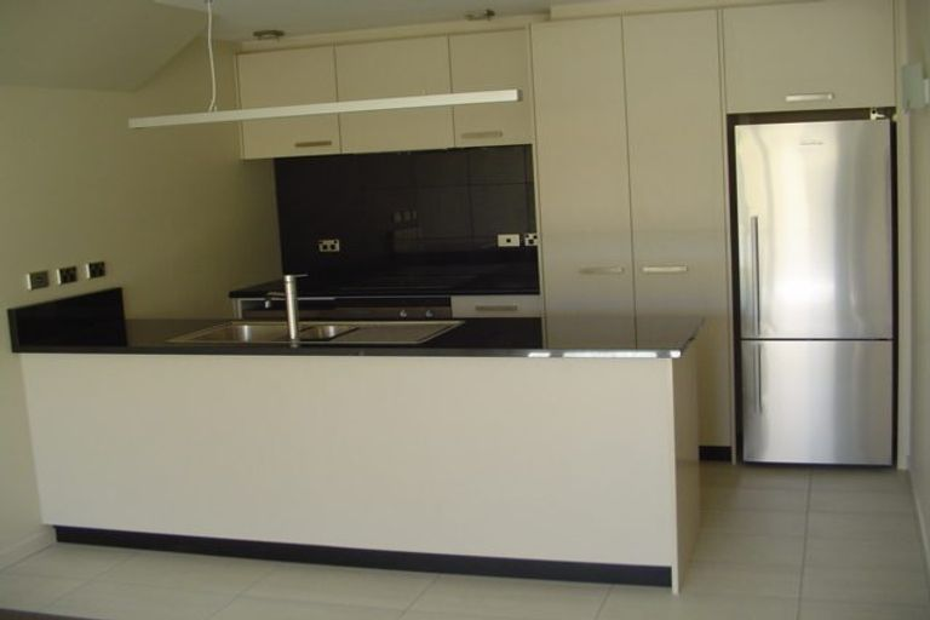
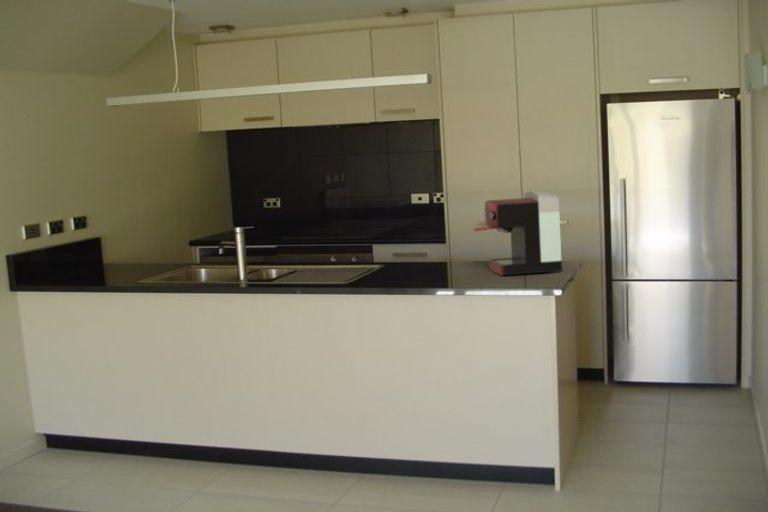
+ coffee maker [473,190,563,277]
